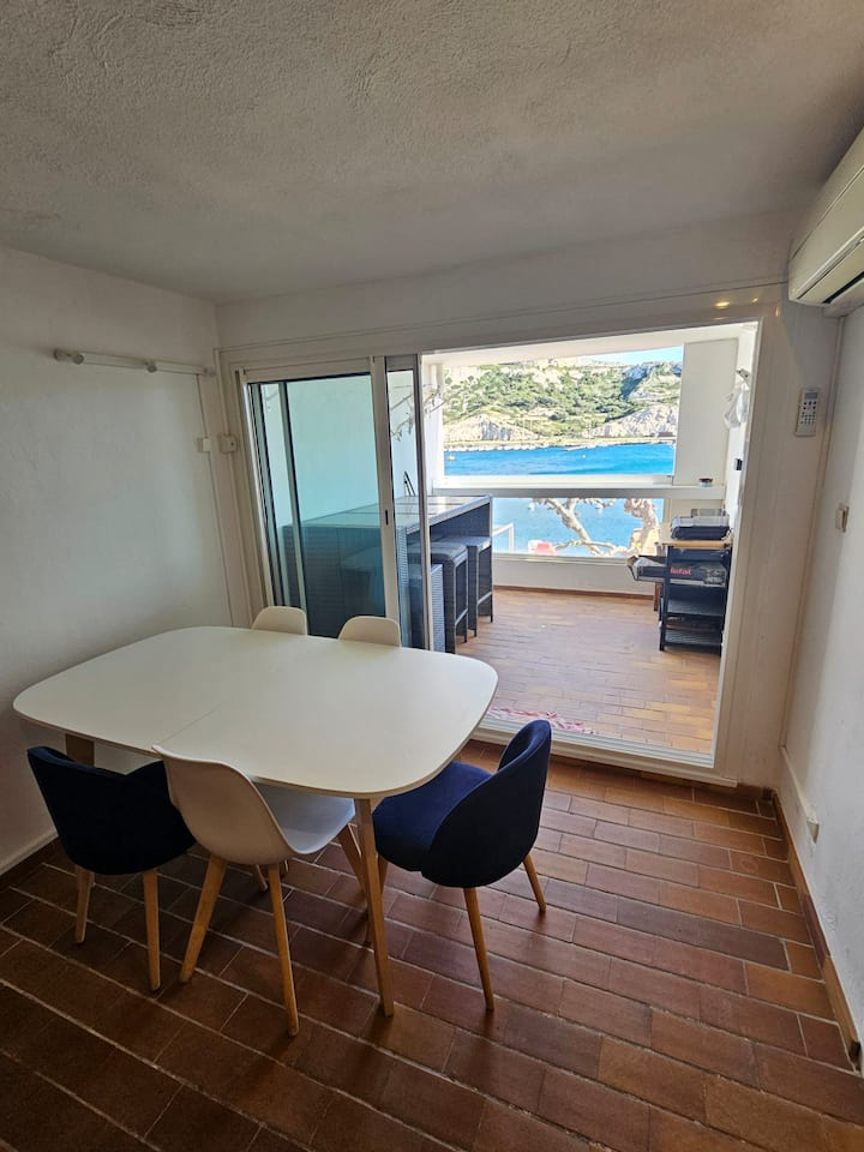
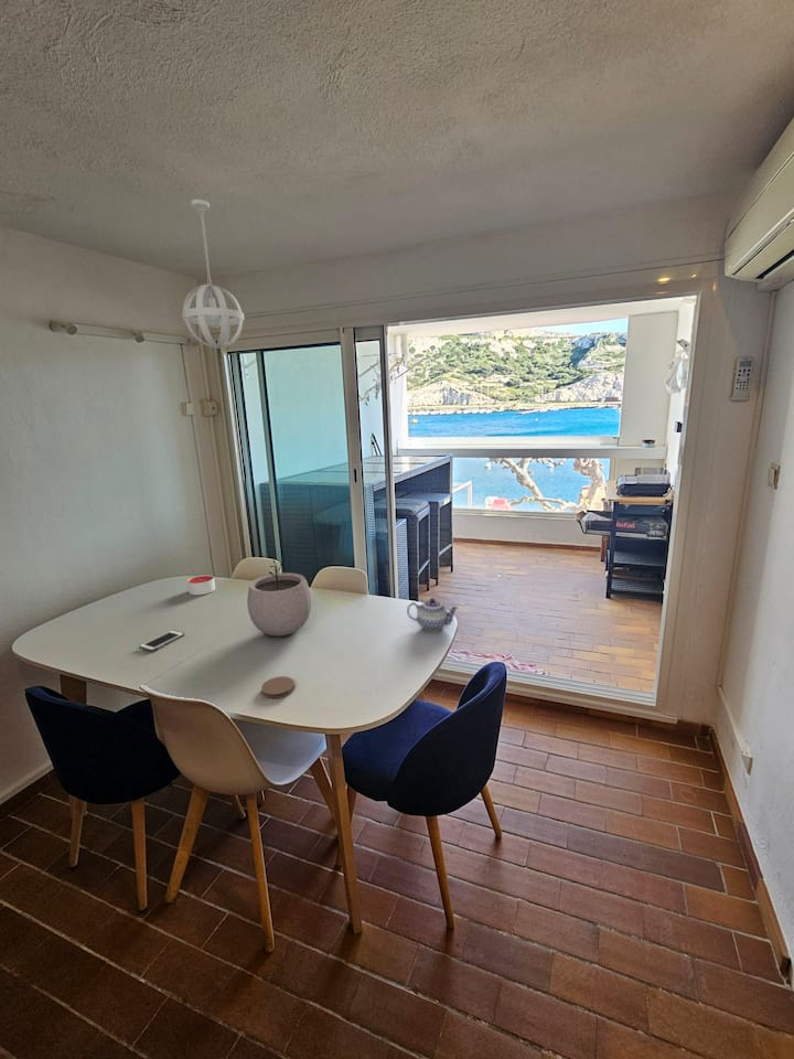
+ plant pot [246,558,312,638]
+ candle [186,574,216,596]
+ pendant light [181,199,245,350]
+ coaster [260,675,296,699]
+ teapot [406,597,460,632]
+ cell phone [139,629,185,652]
